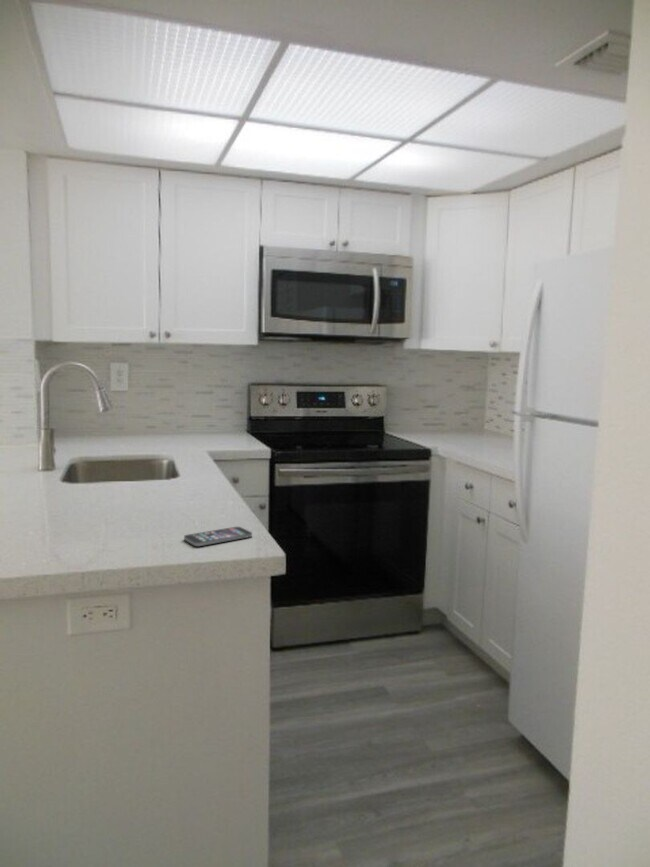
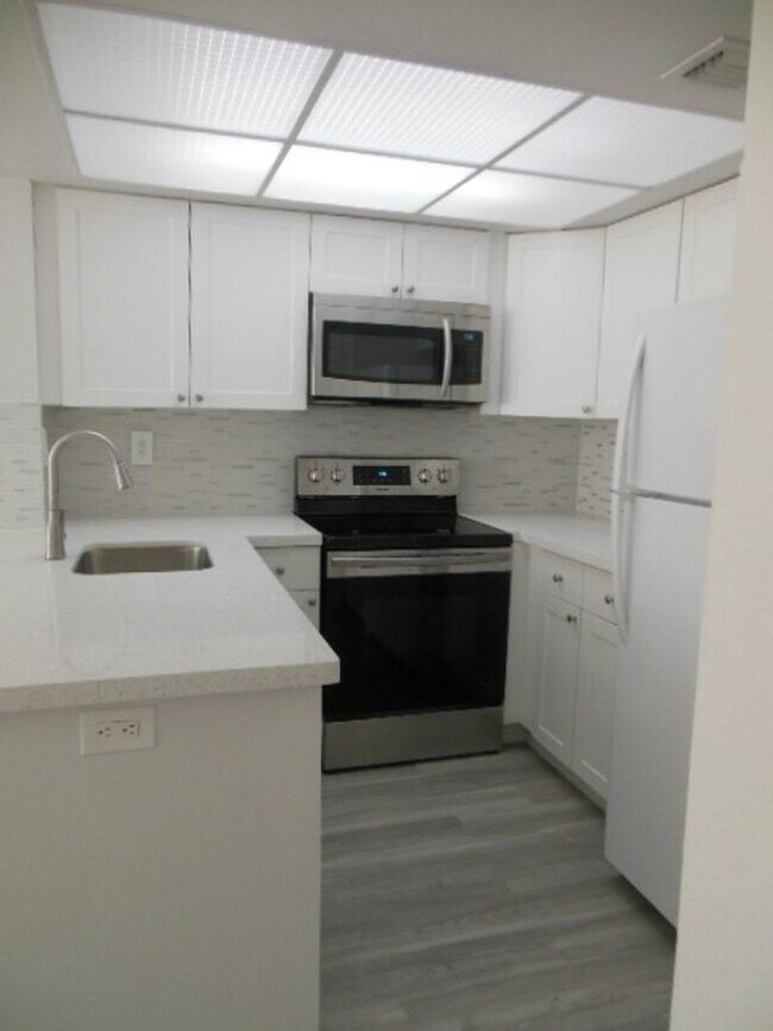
- smartphone [183,526,253,547]
